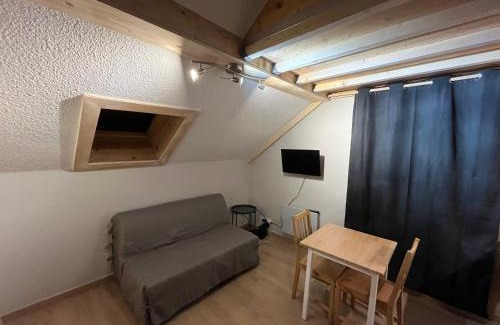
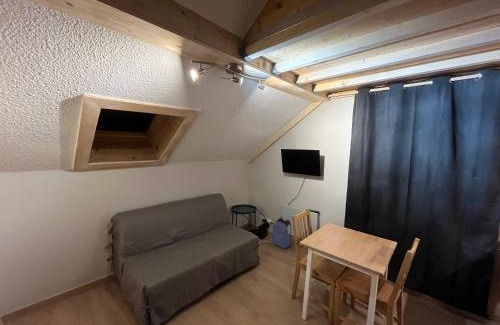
+ backpack [270,217,292,250]
